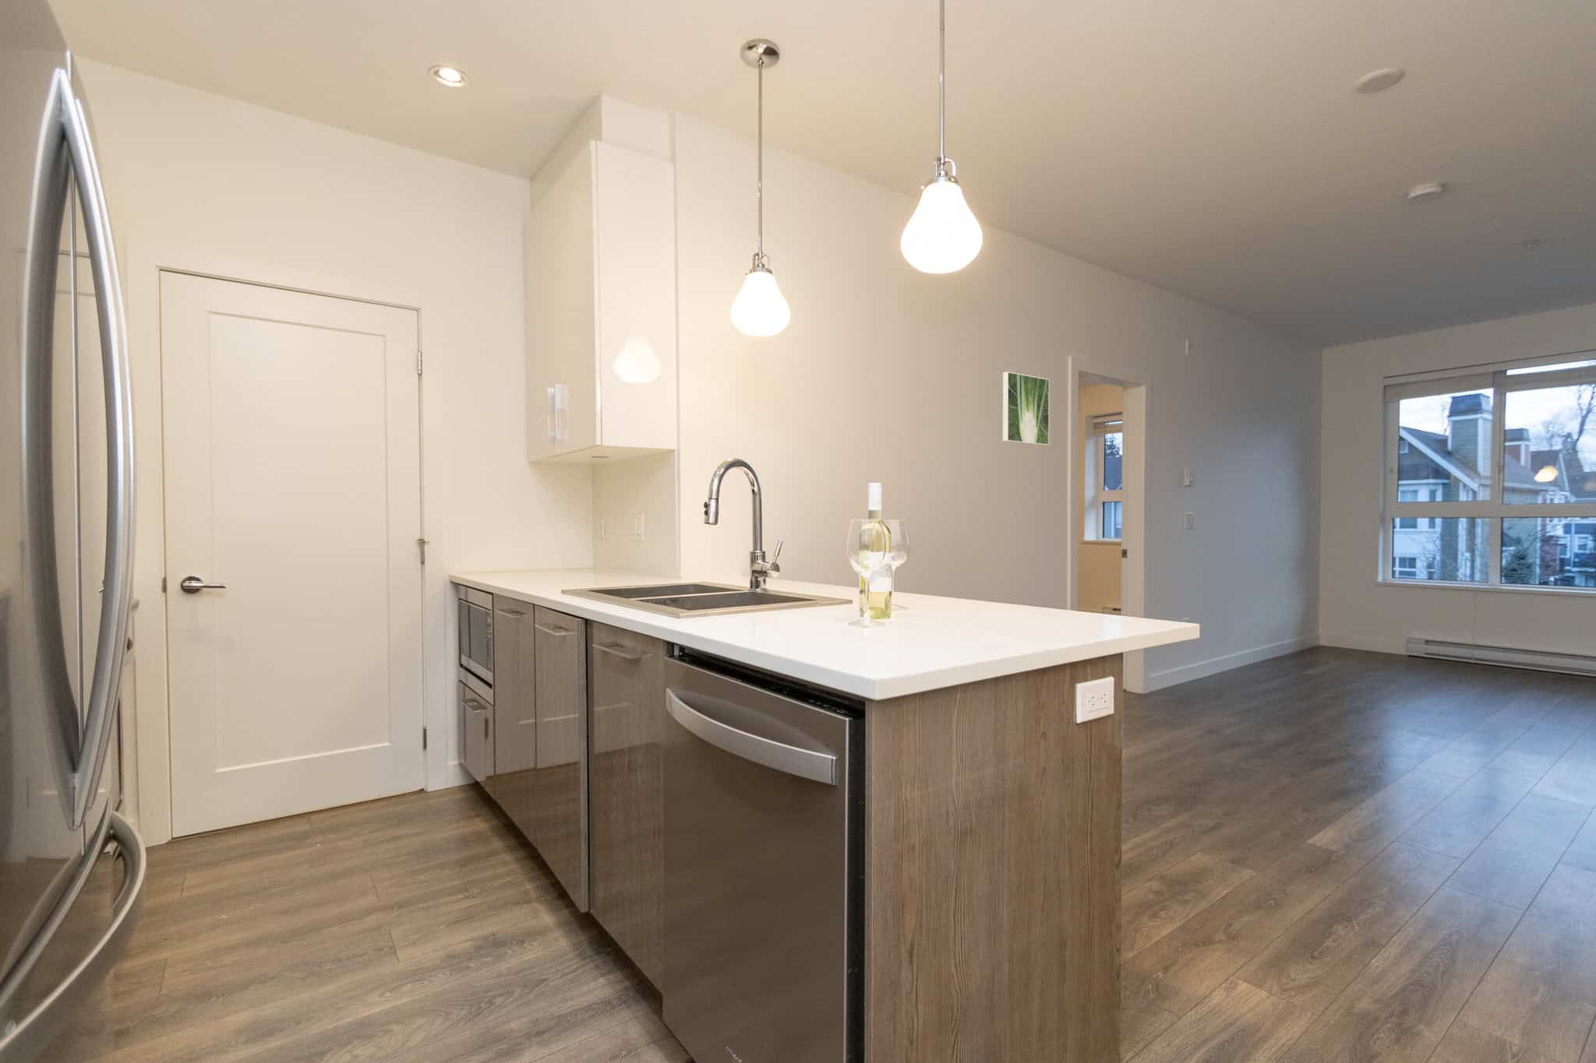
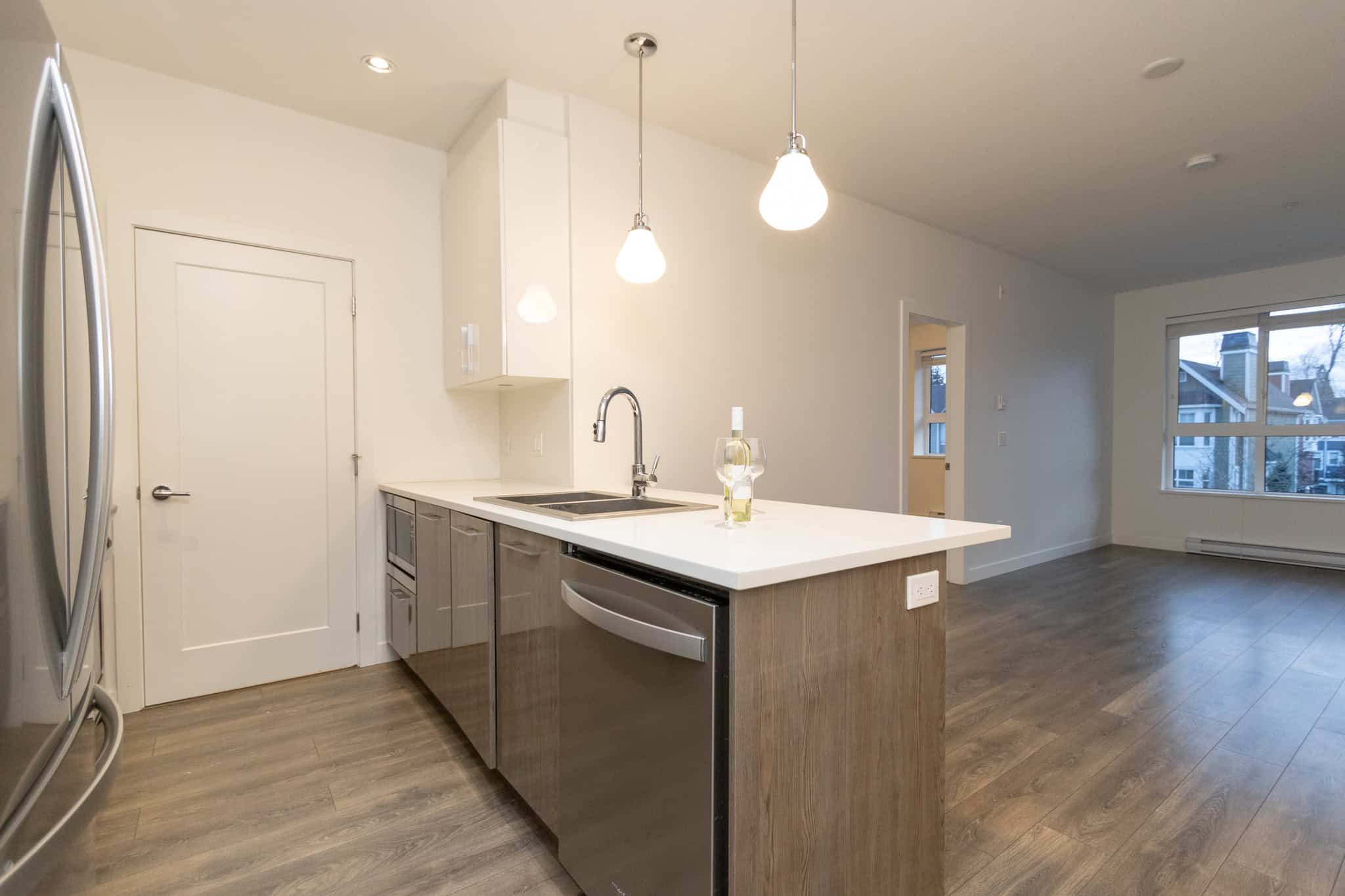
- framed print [1003,370,1050,446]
